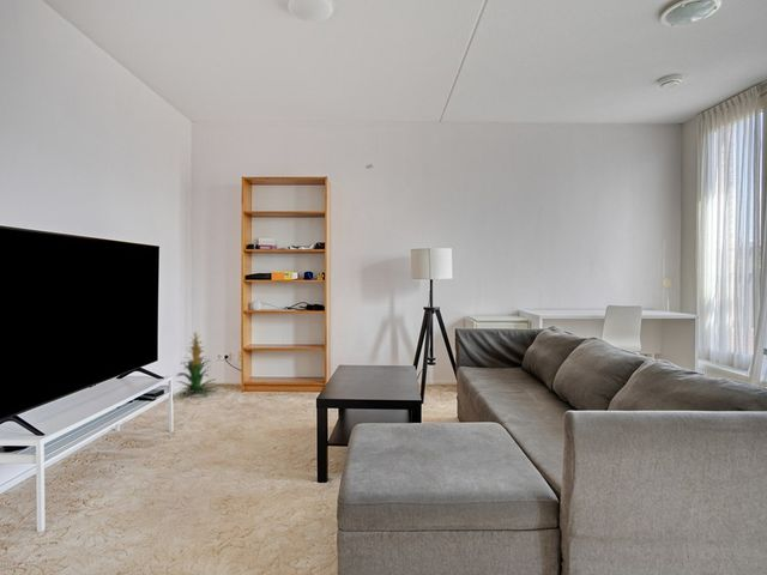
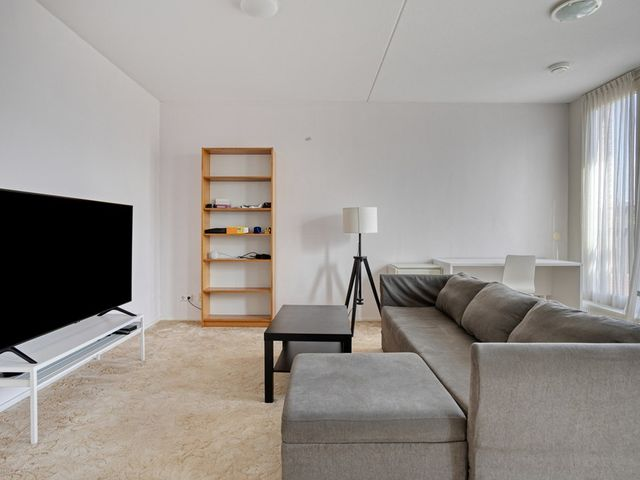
- indoor plant [175,331,221,398]
